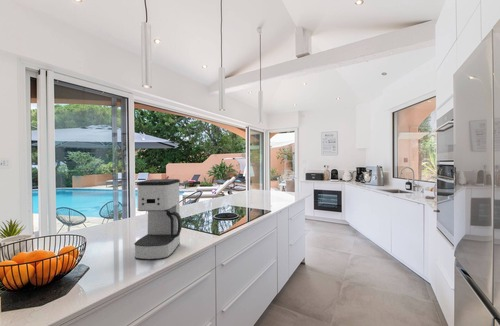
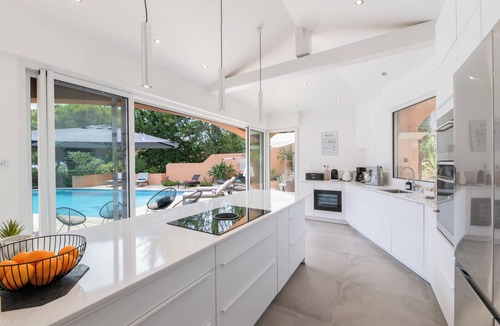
- coffee maker [133,178,183,261]
